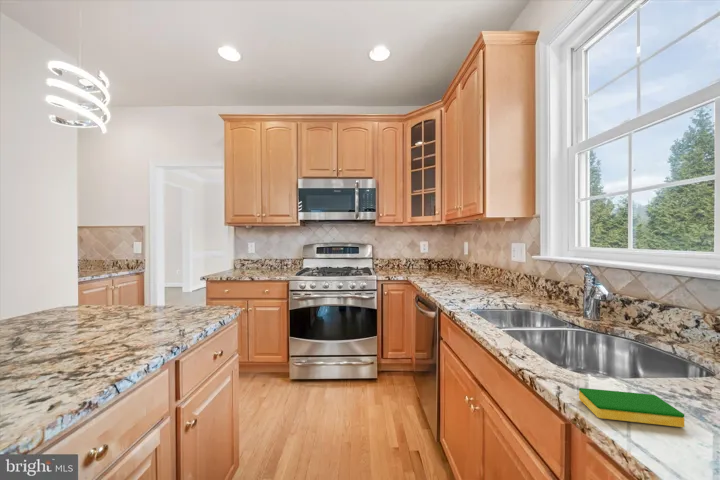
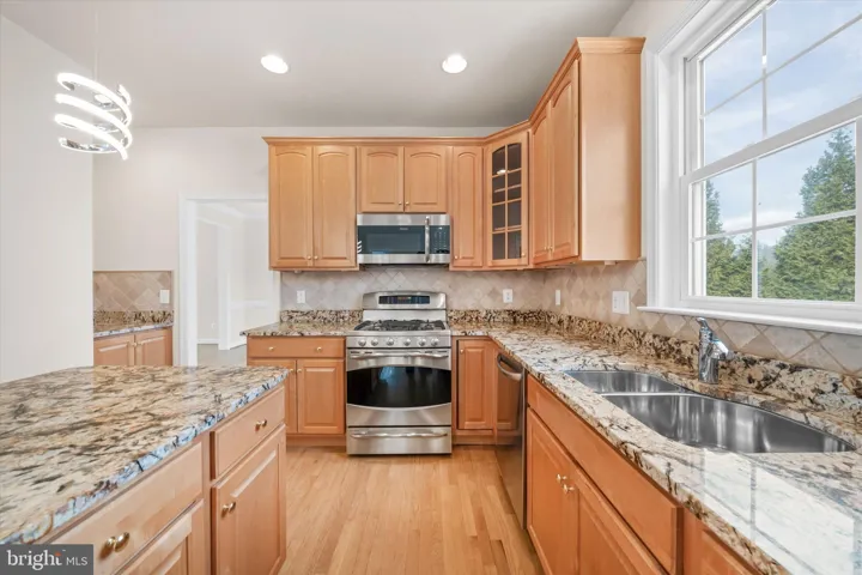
- dish sponge [578,387,685,428]
